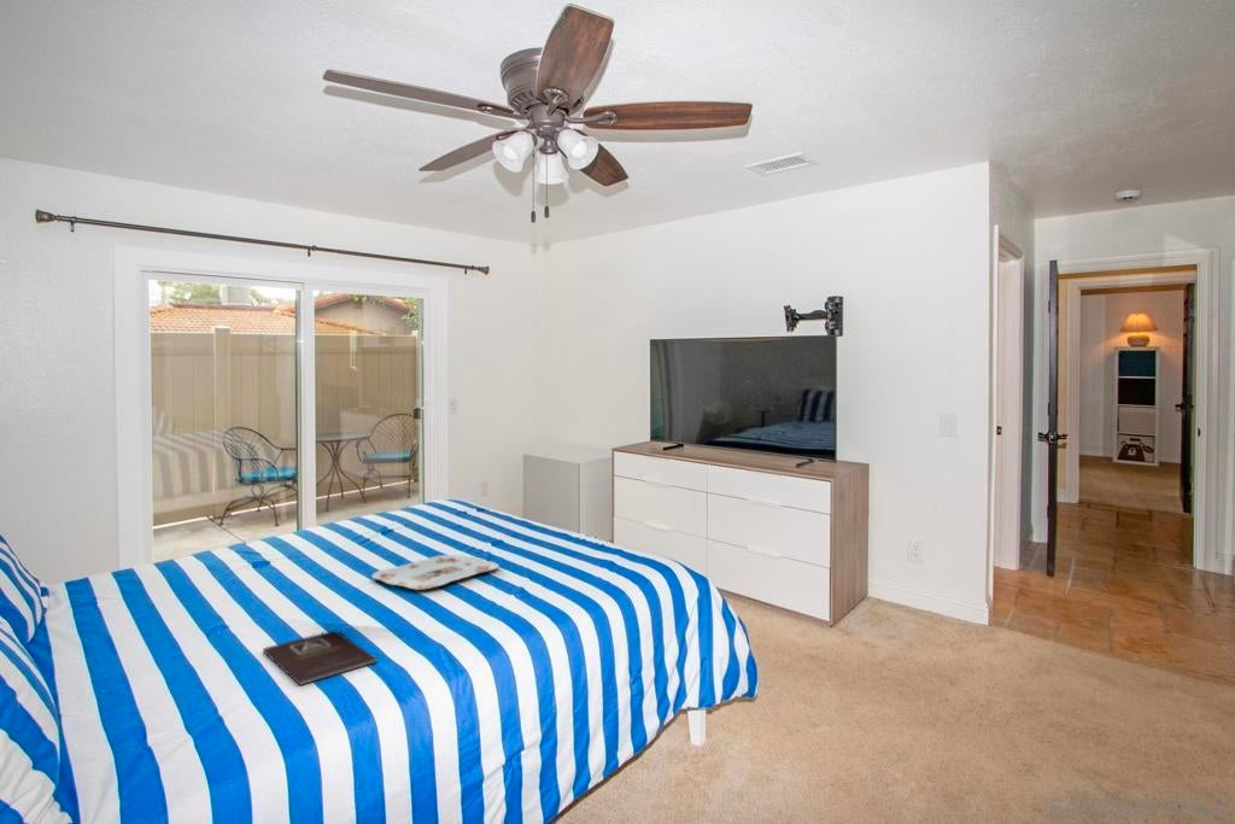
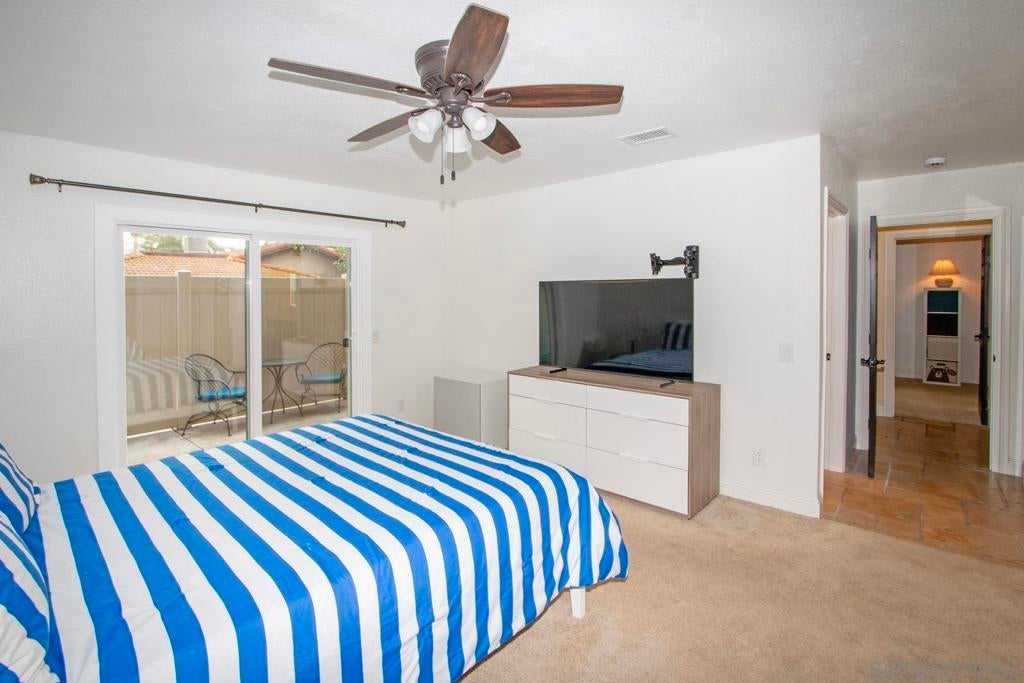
- serving tray [370,554,501,591]
- book [262,629,379,686]
